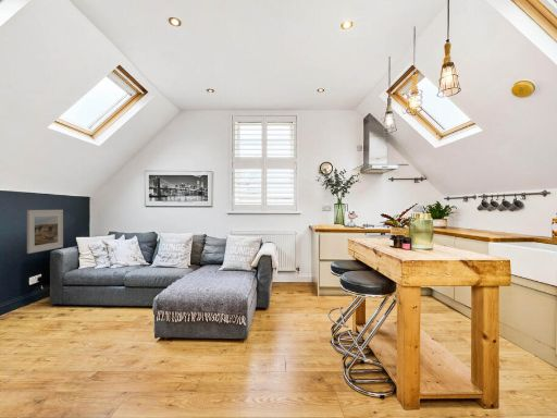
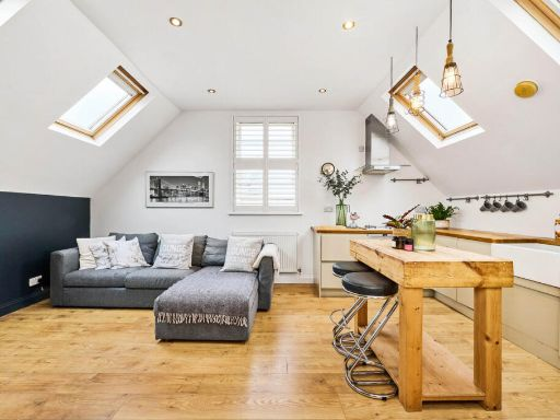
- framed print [26,209,64,255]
